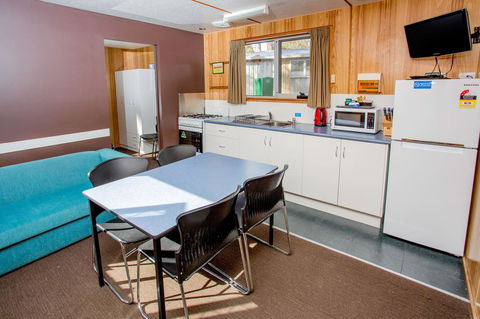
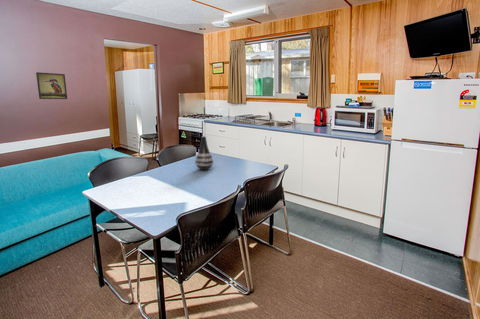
+ vase [194,135,214,171]
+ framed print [35,71,68,100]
